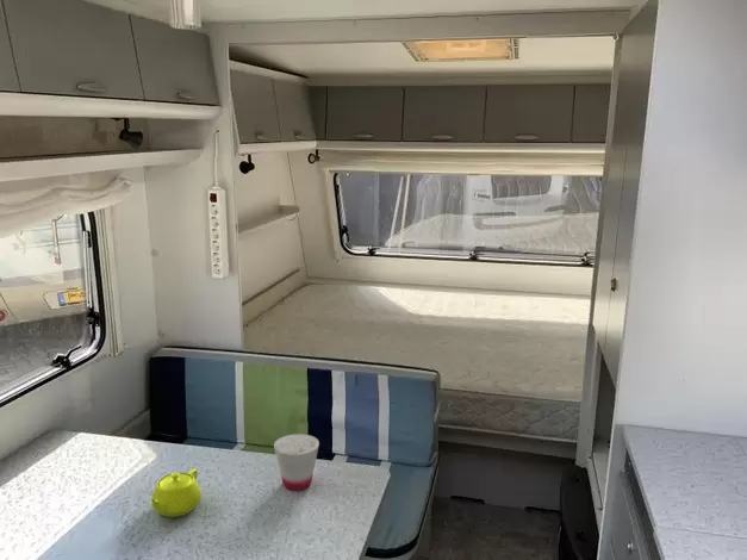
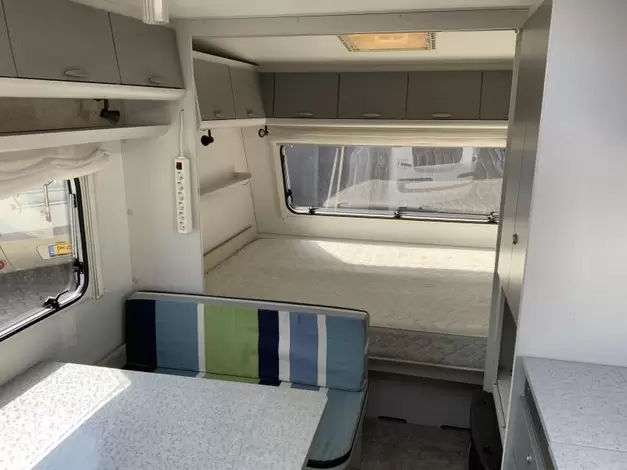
- cup [273,433,320,492]
- teapot [149,467,203,518]
